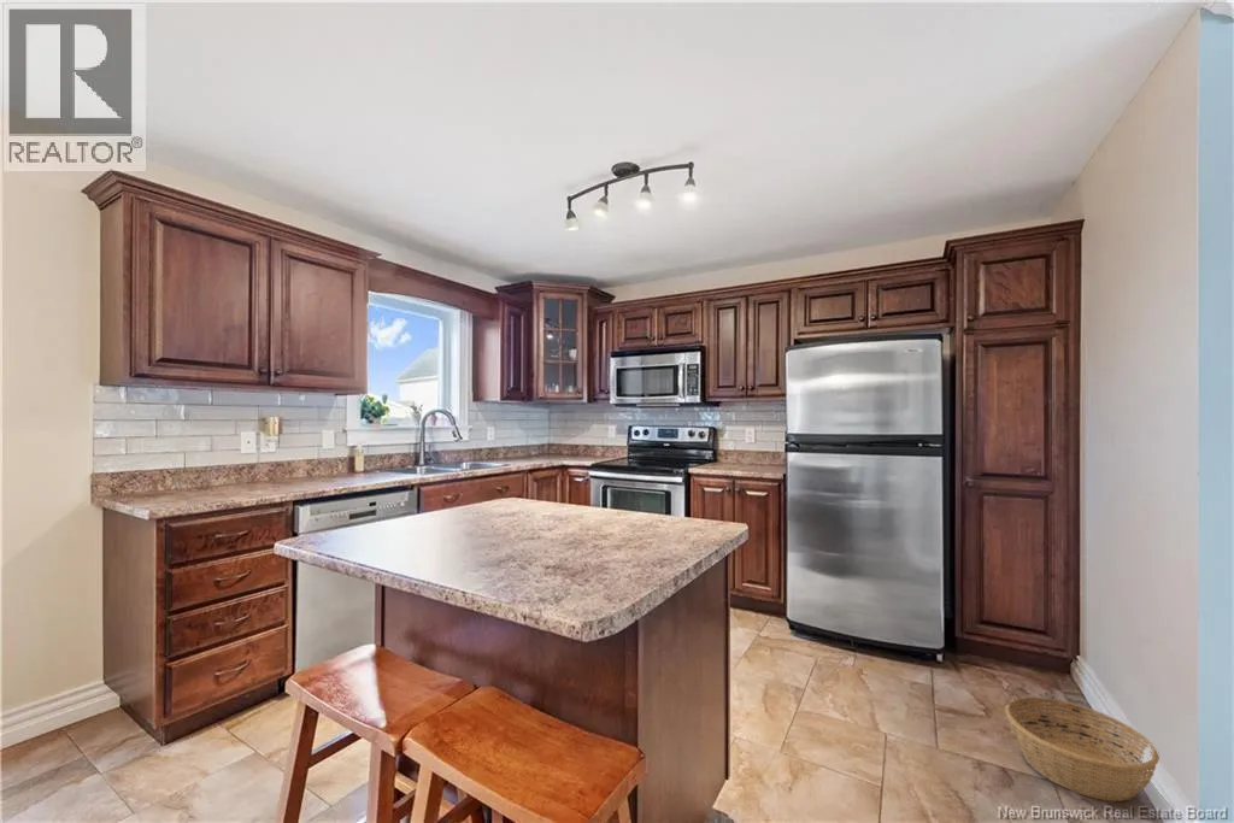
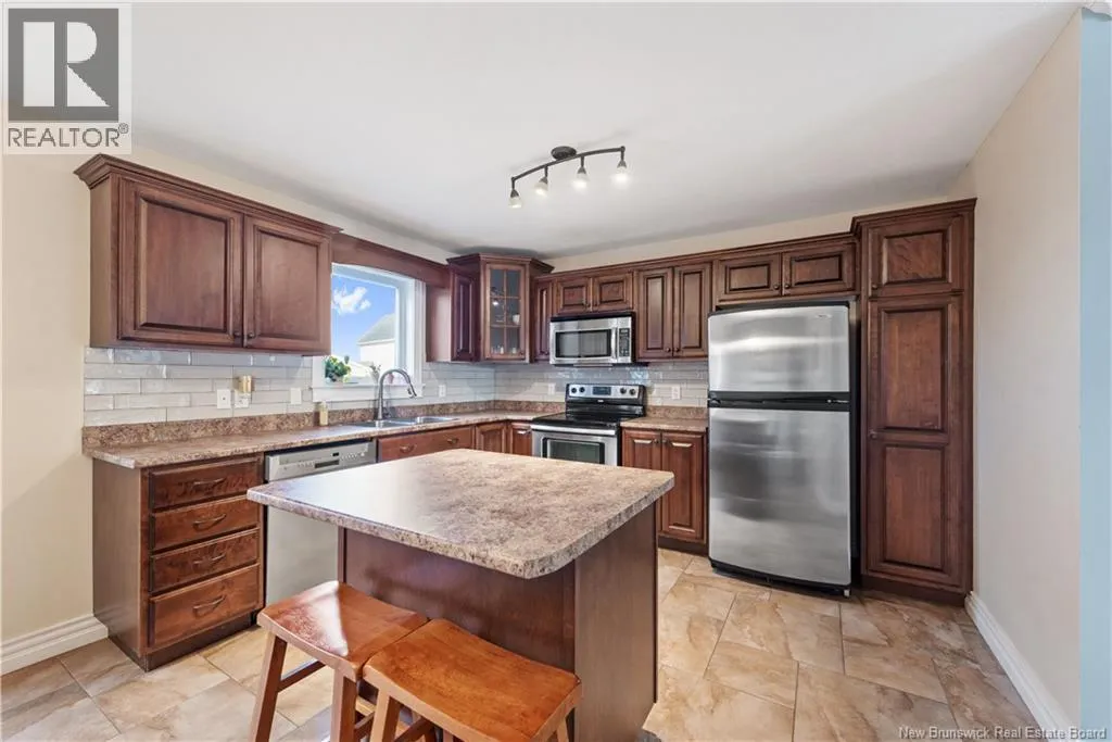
- basket [1004,695,1160,803]
